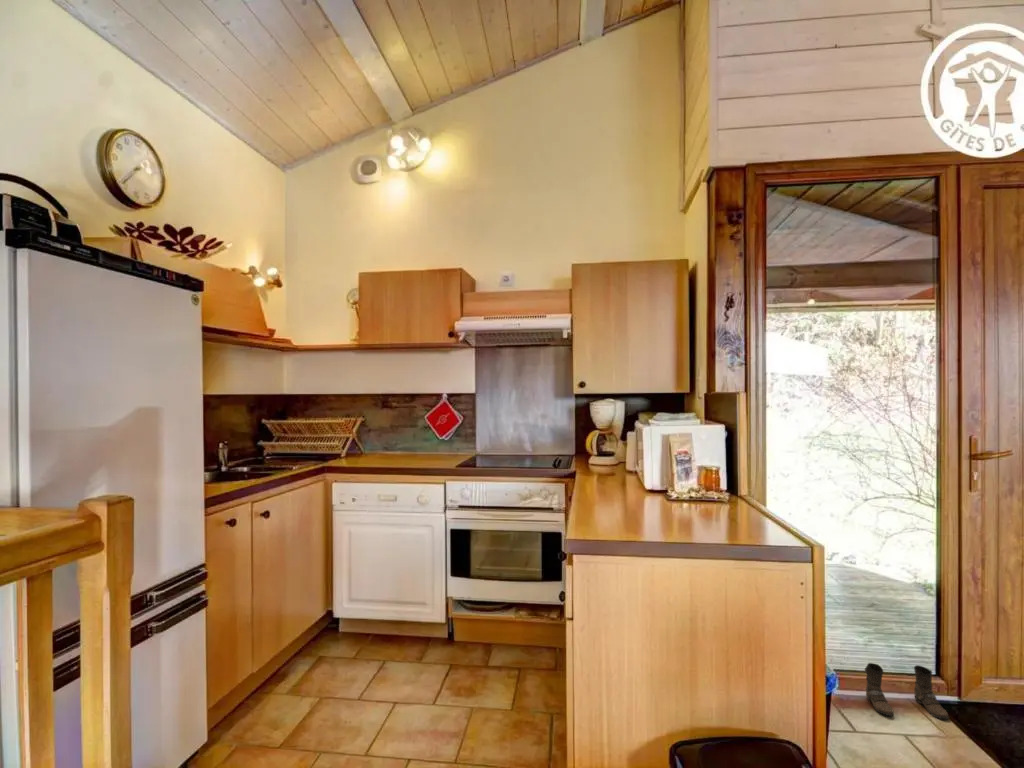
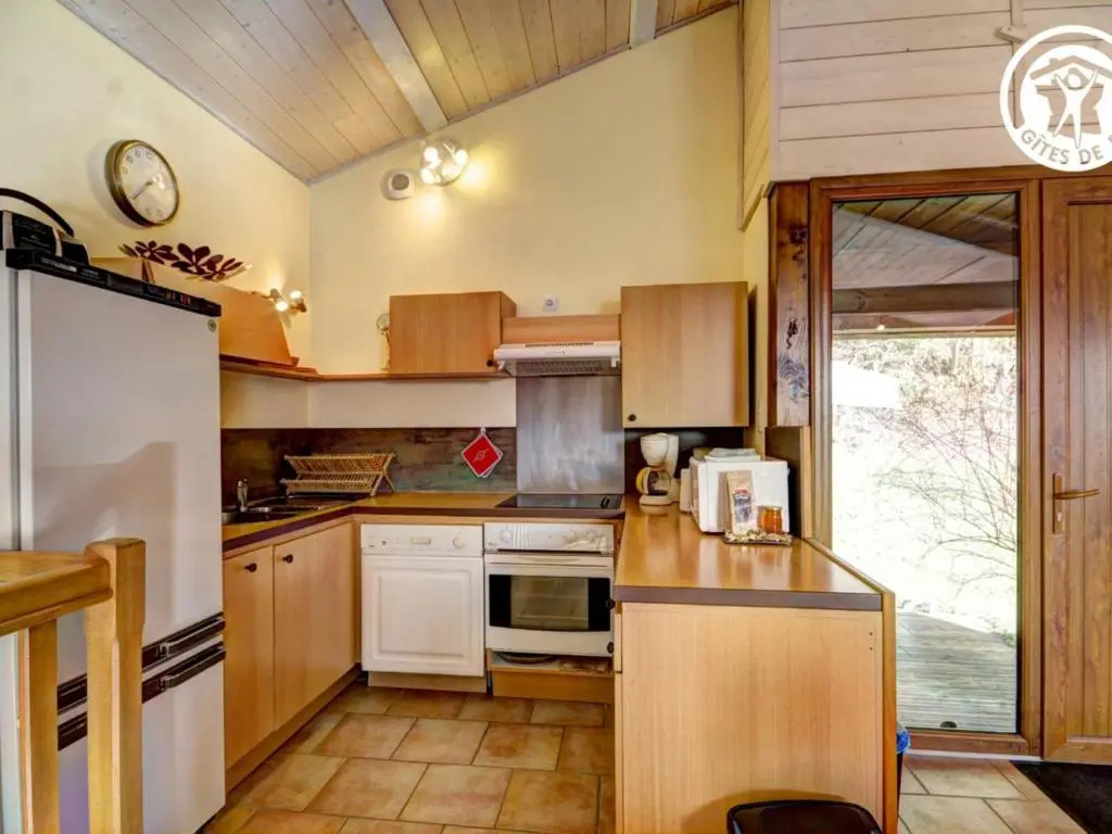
- boots [864,662,950,720]
